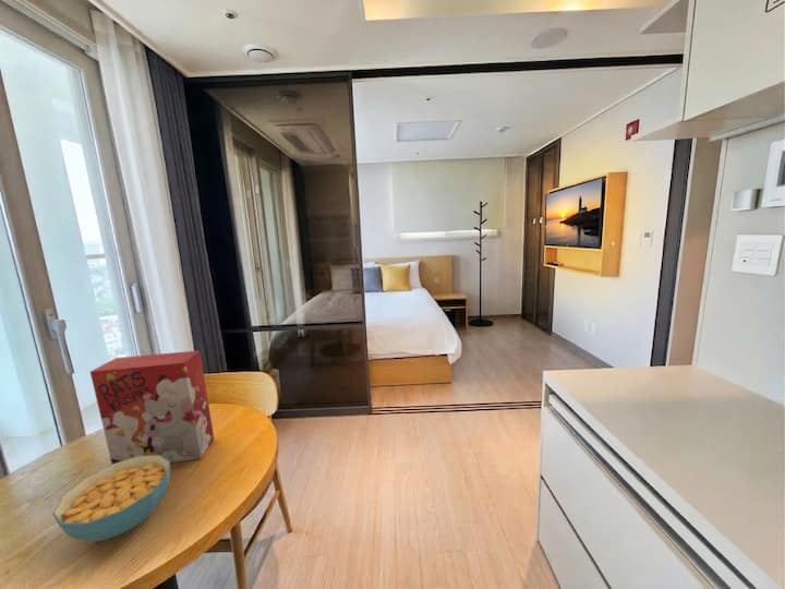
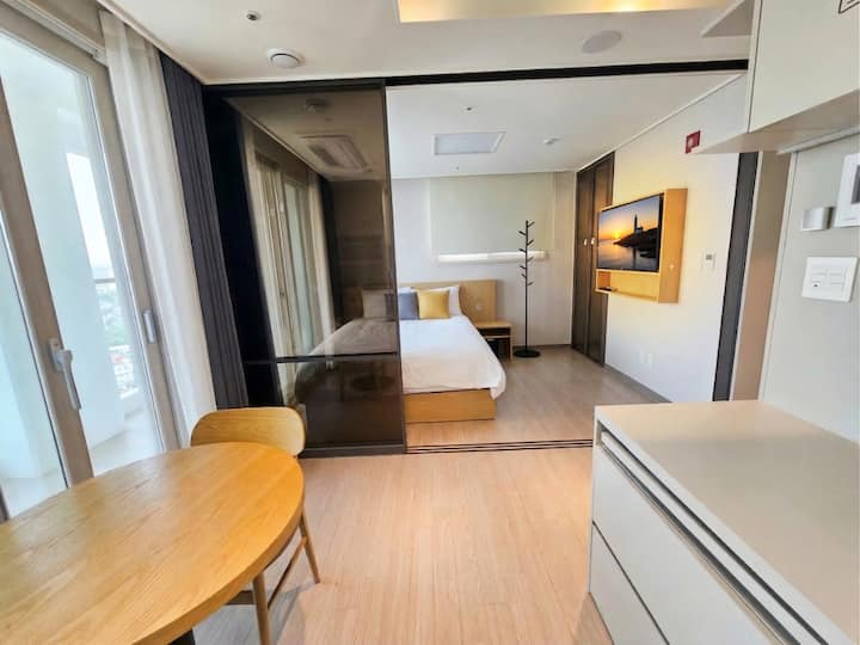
- cereal bowl [51,455,171,542]
- cereal box [89,349,215,465]
